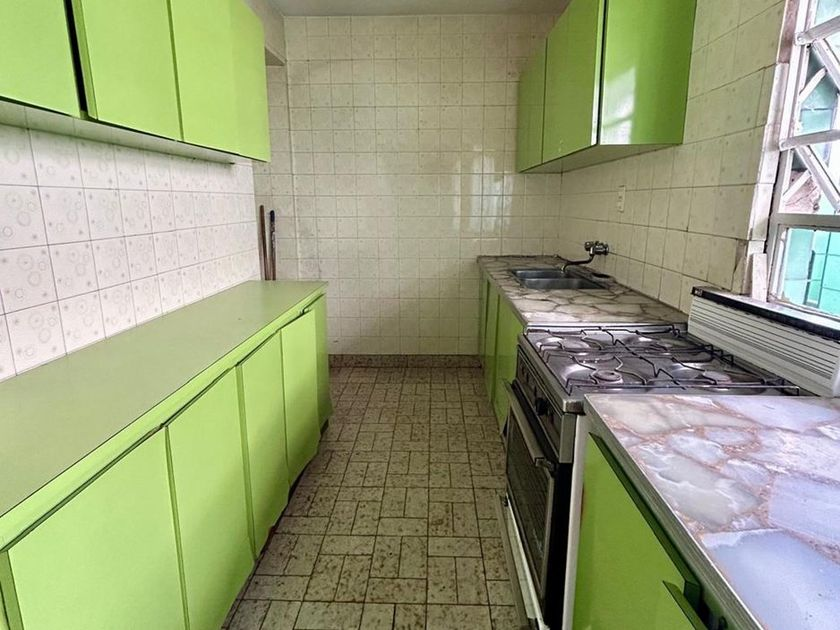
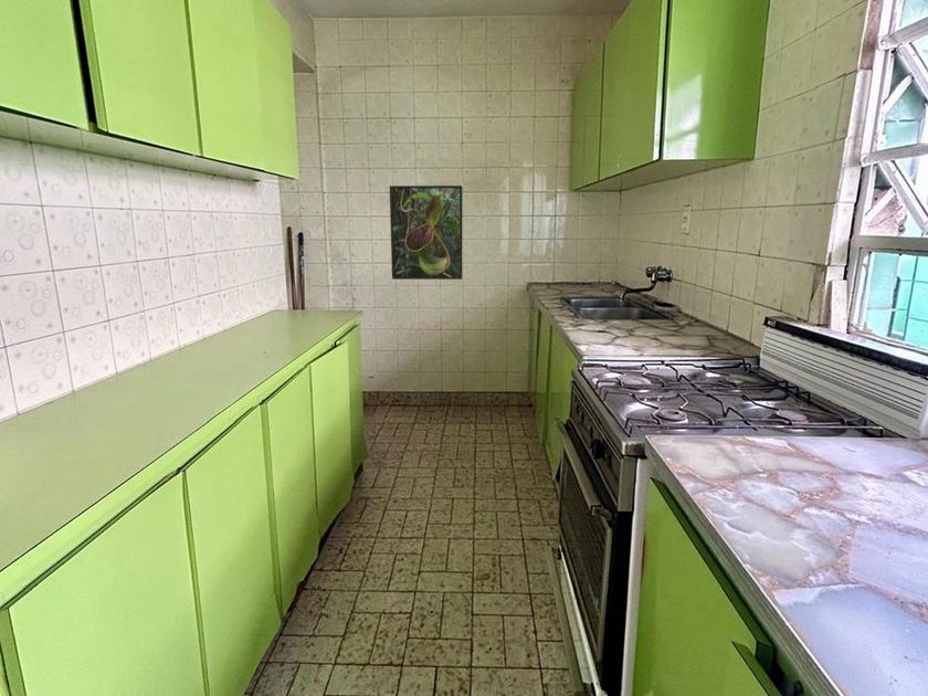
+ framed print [389,184,464,281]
